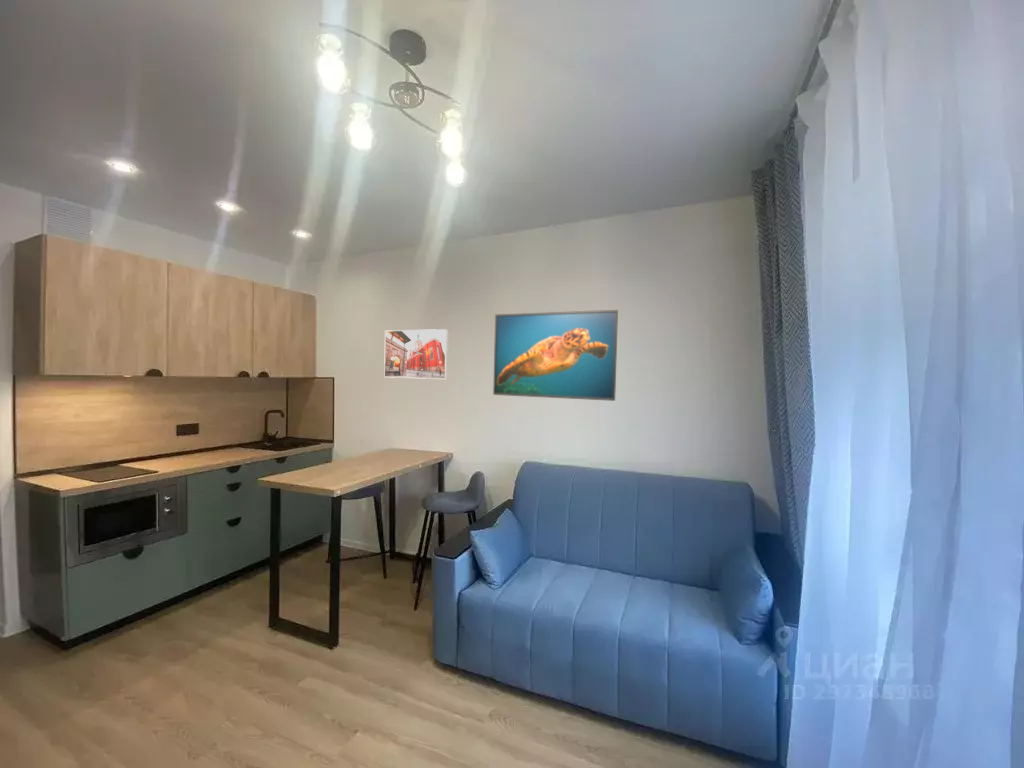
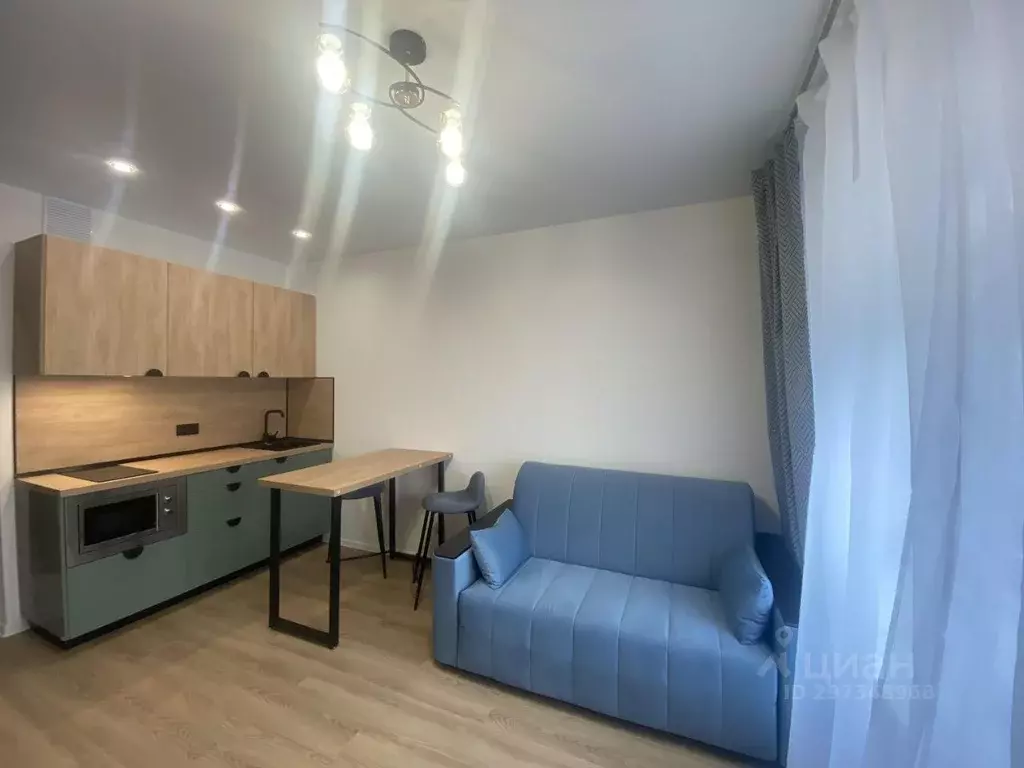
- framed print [383,328,449,380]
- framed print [492,309,619,402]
